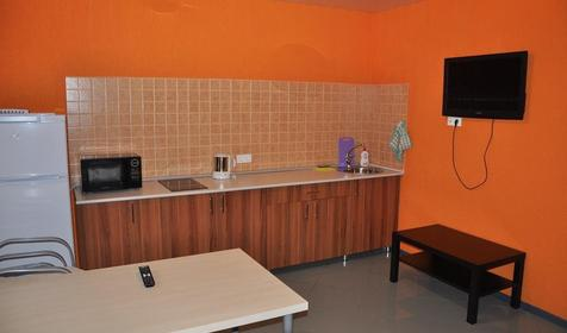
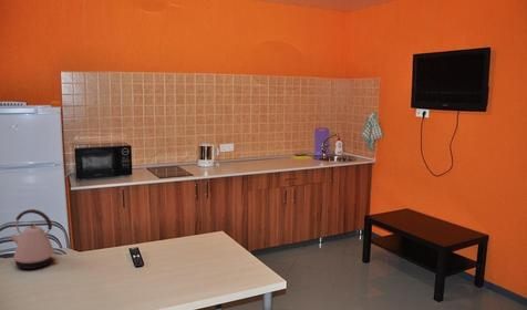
+ kettle [9,208,58,270]
